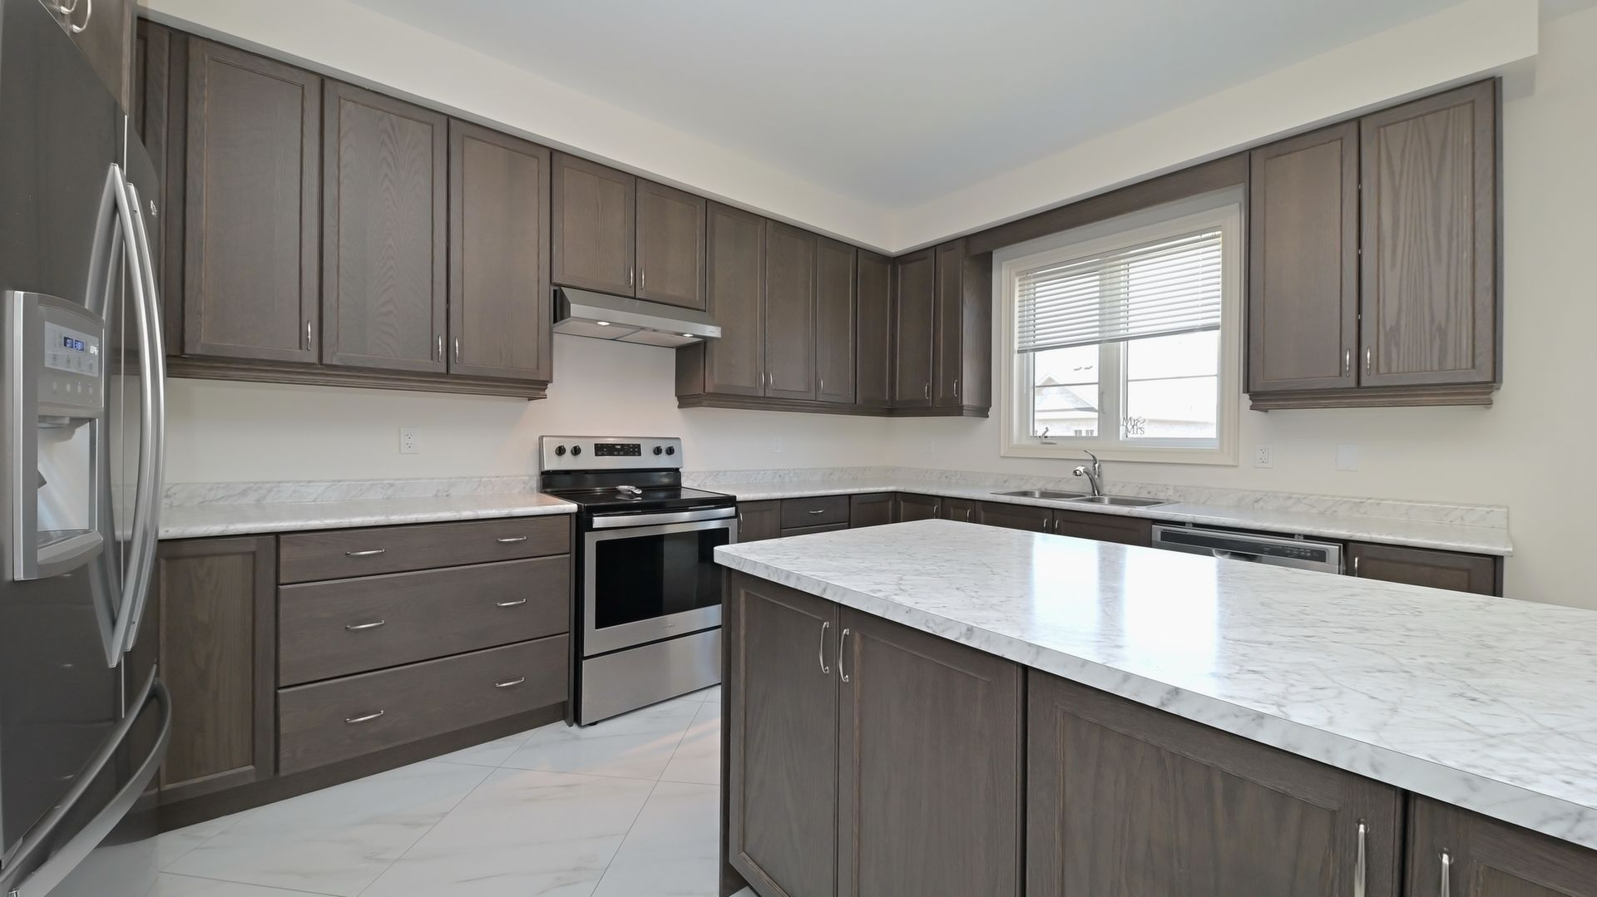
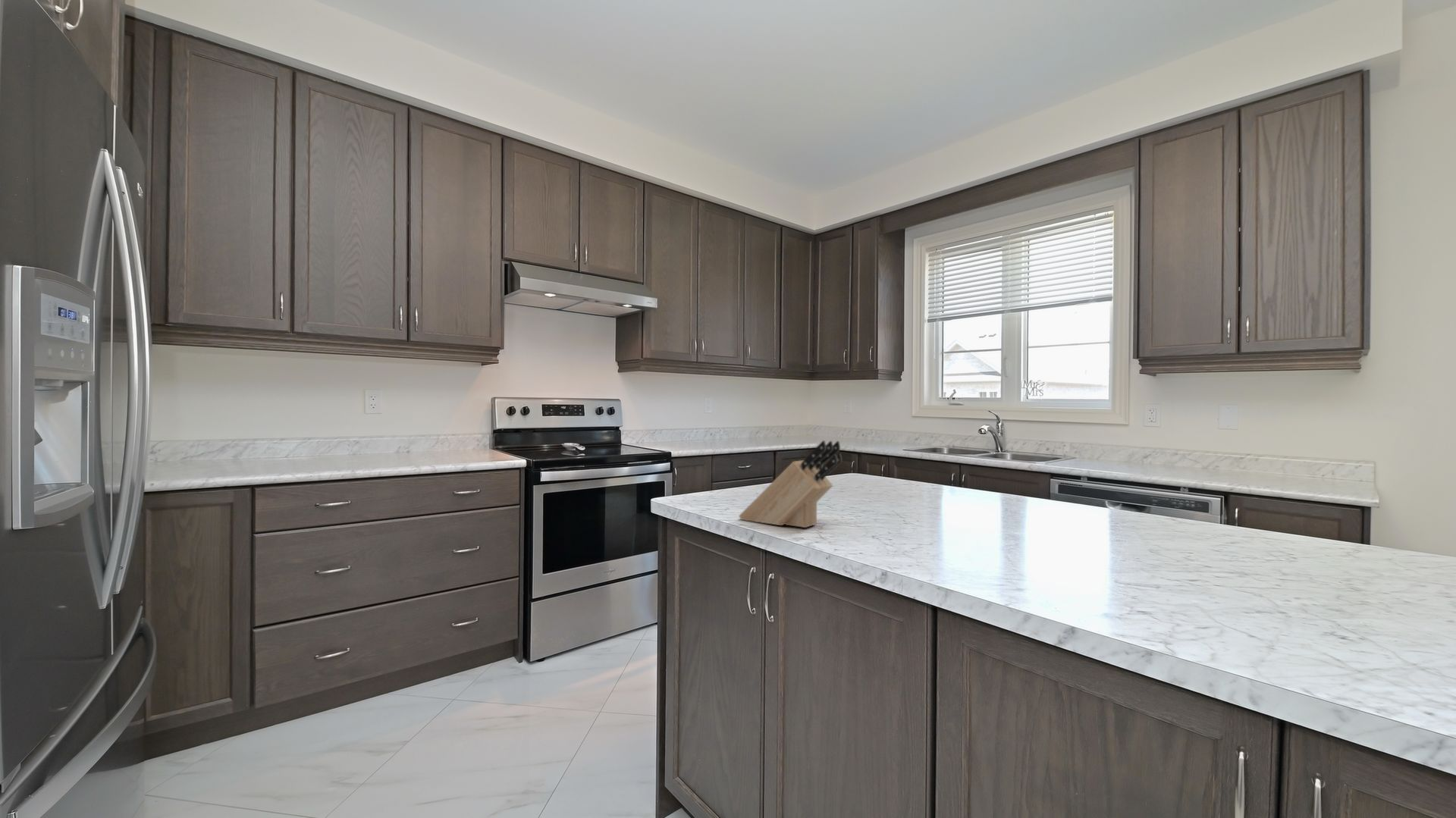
+ knife block [738,440,843,528]
